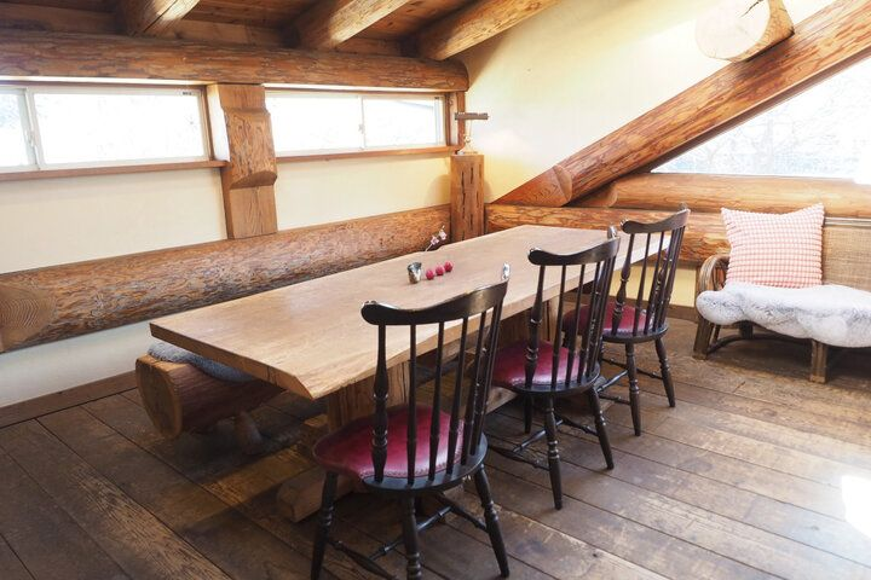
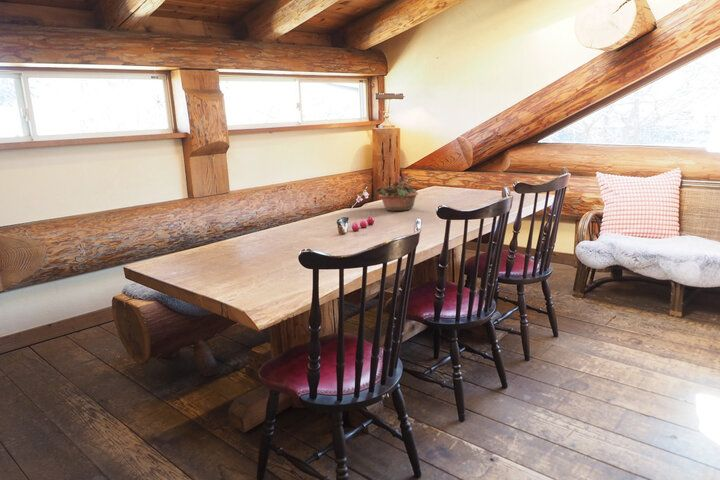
+ succulent planter [375,175,419,212]
